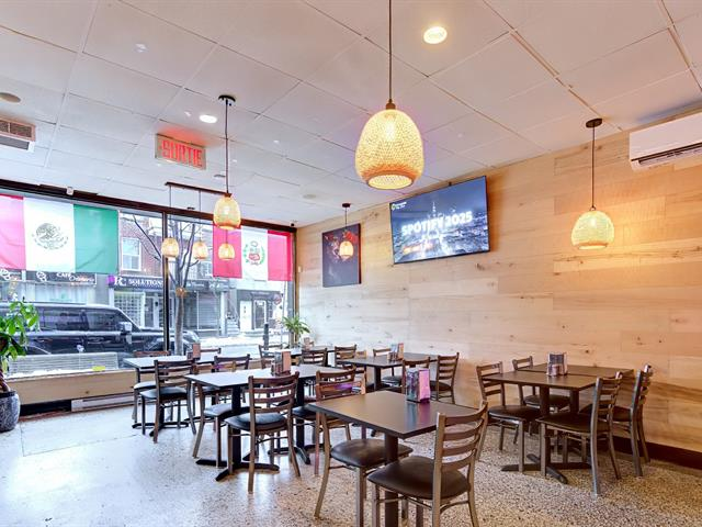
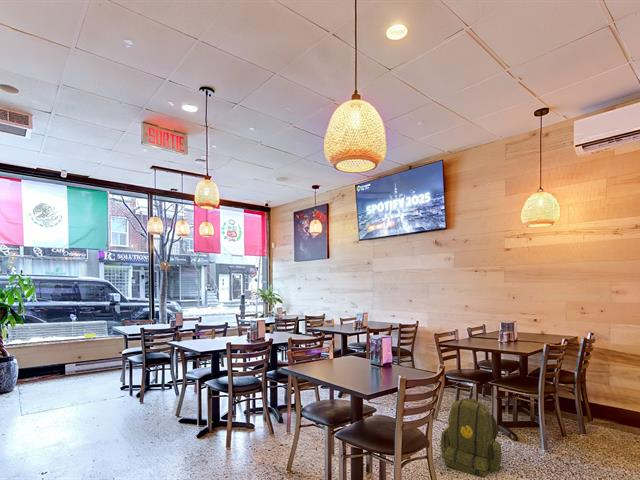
+ backpack [440,397,503,478]
